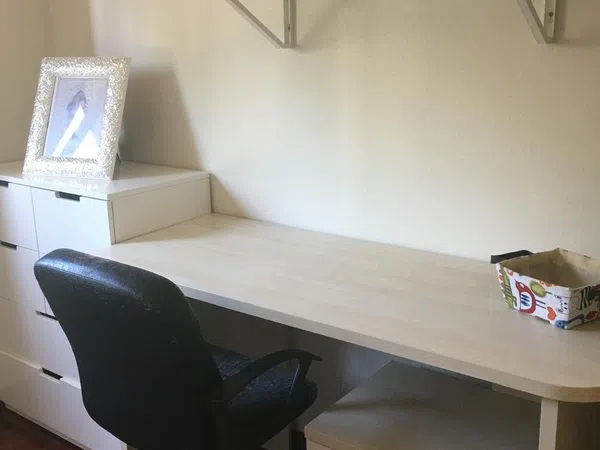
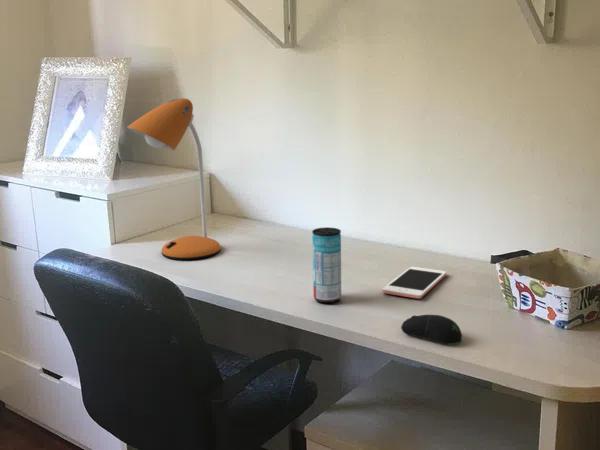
+ computer mouse [400,314,463,346]
+ desk lamp [126,97,222,261]
+ cell phone [381,266,447,300]
+ beverage can [311,226,342,304]
